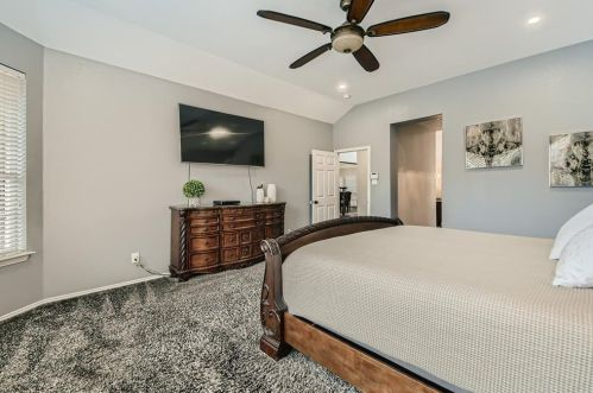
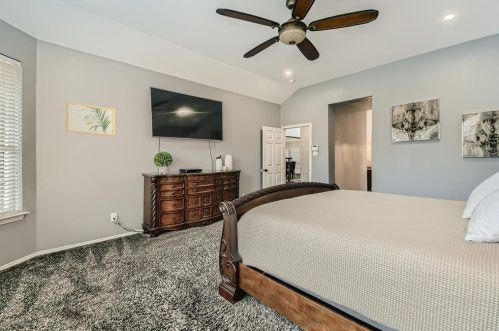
+ wall art [65,101,116,137]
